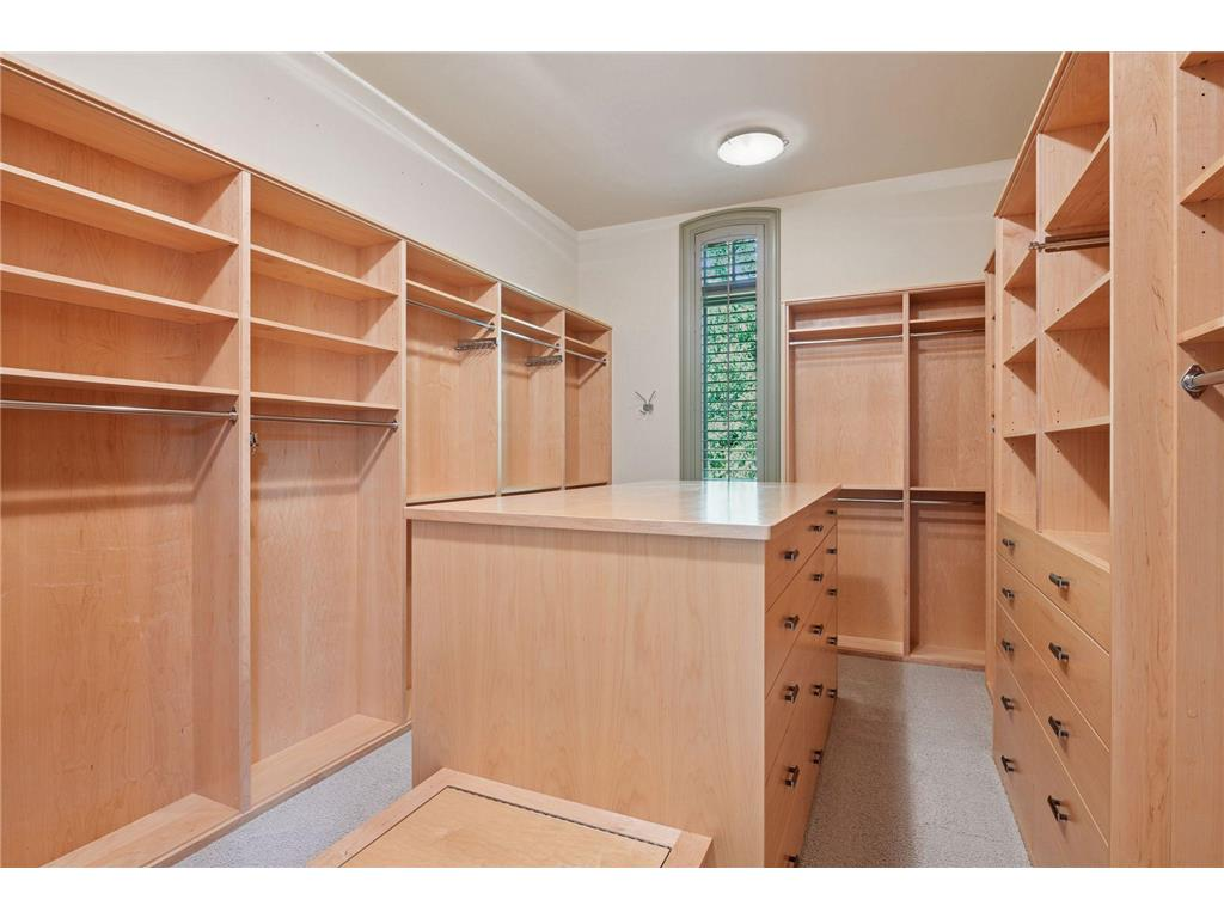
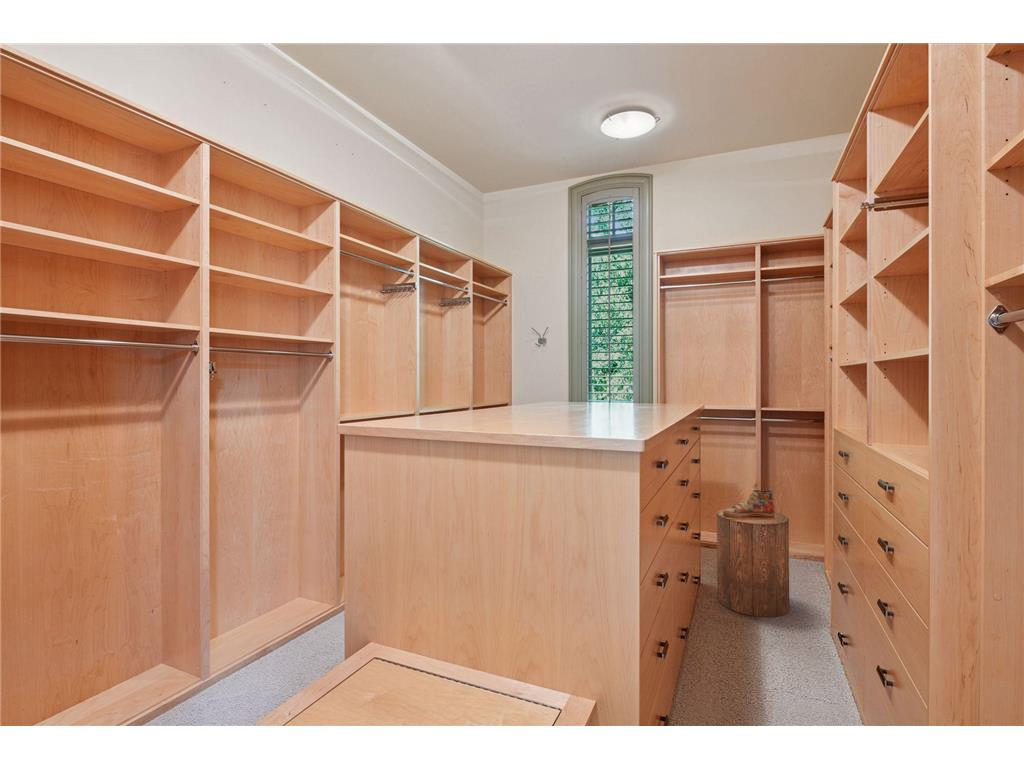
+ stool [716,507,790,618]
+ shoe [722,482,776,520]
